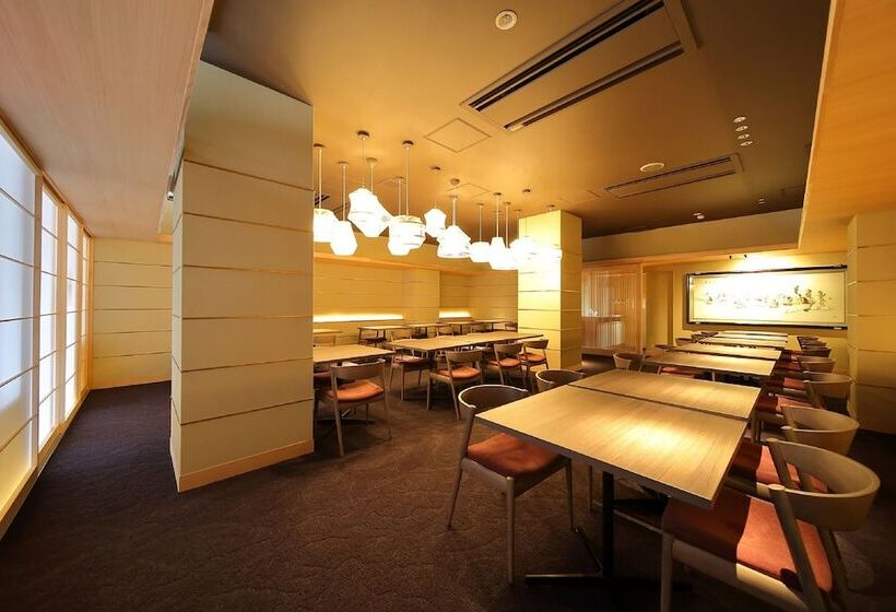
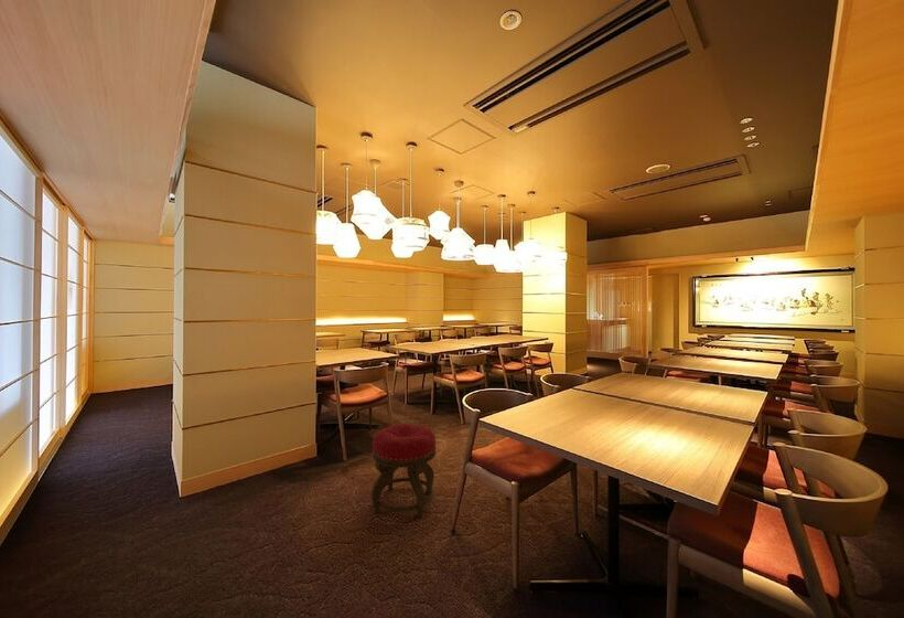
+ stool [370,423,437,518]
